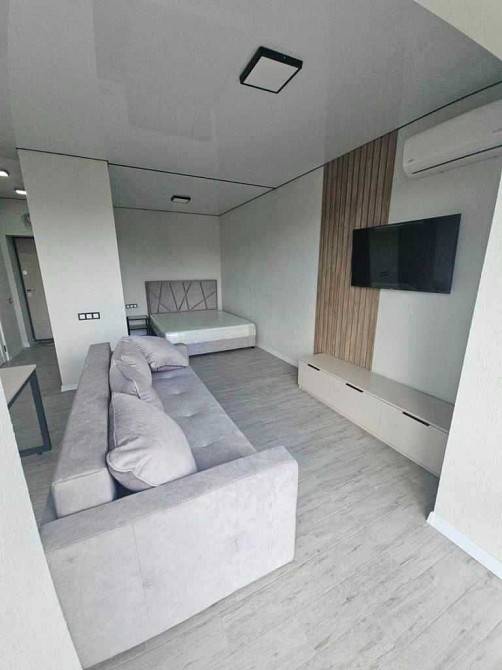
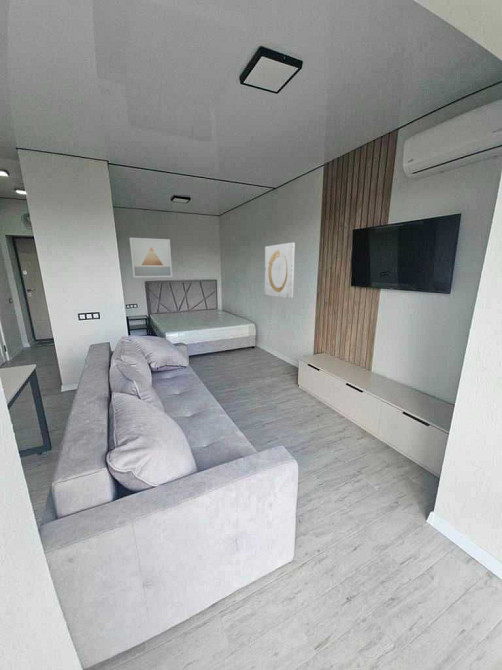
+ wall art [264,242,296,300]
+ wall art [129,237,173,279]
